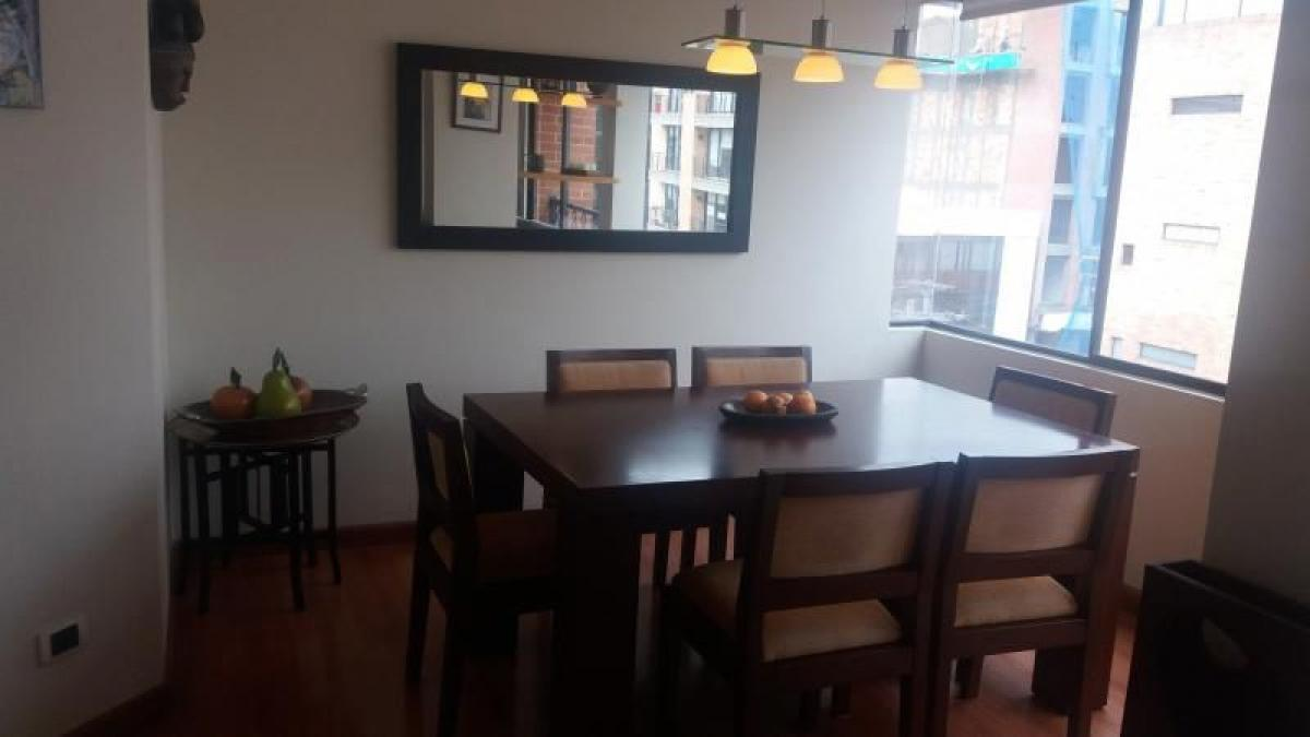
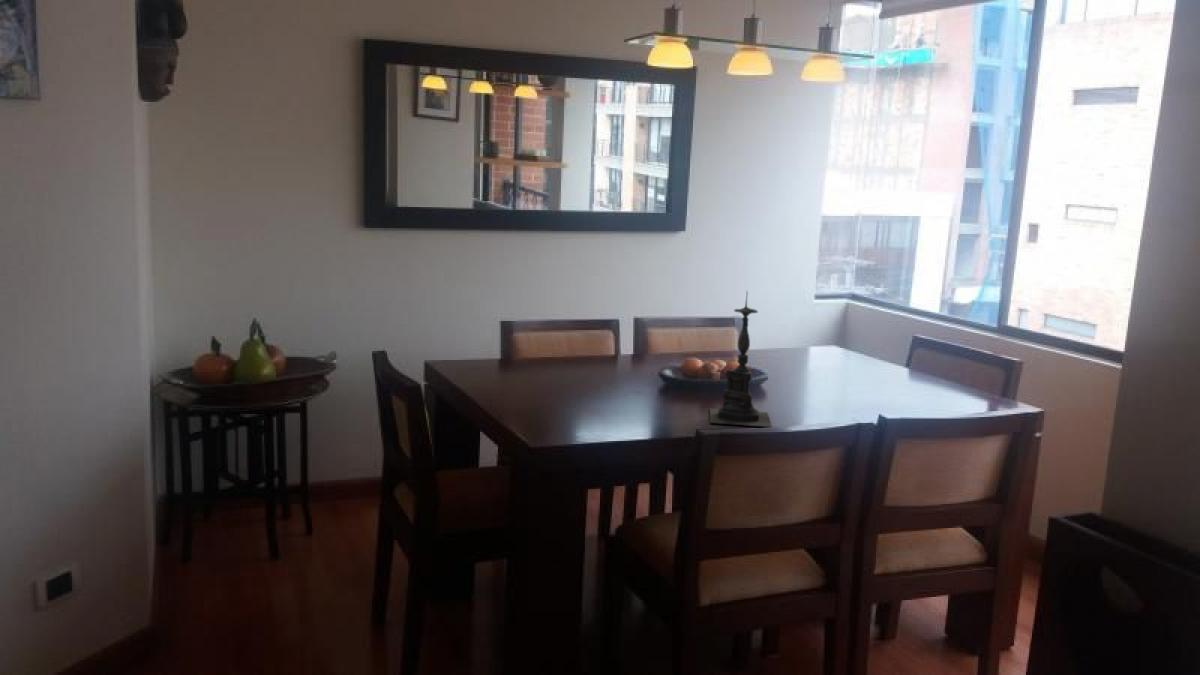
+ candle holder [709,290,773,428]
